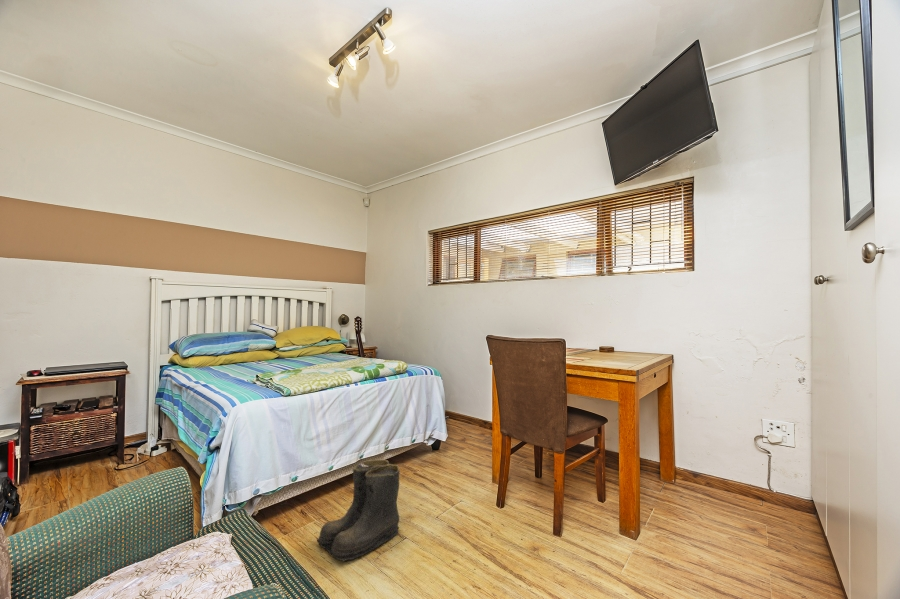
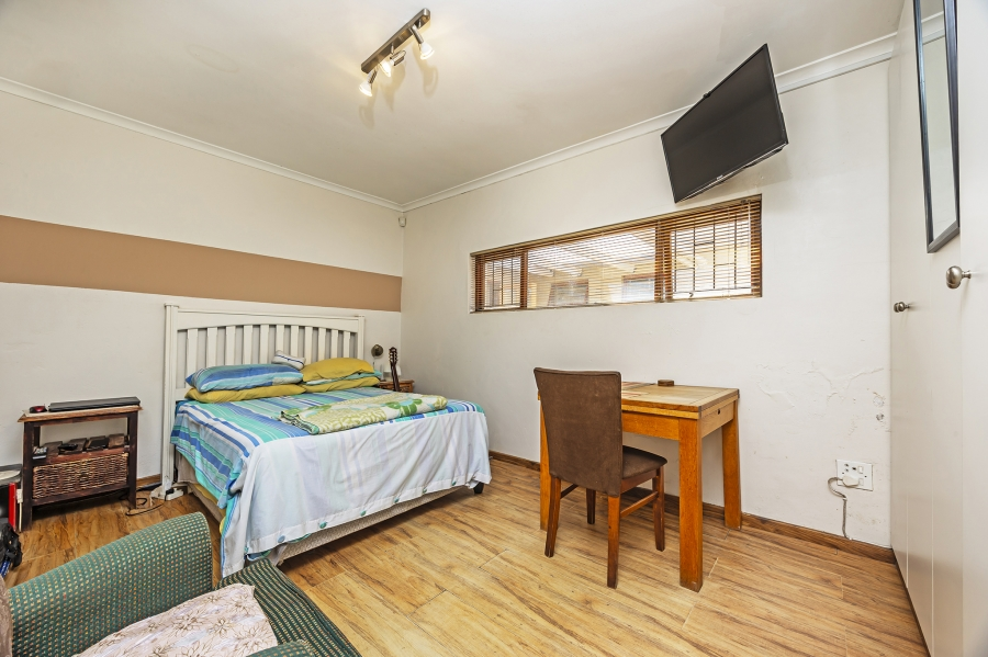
- boots [316,459,402,562]
